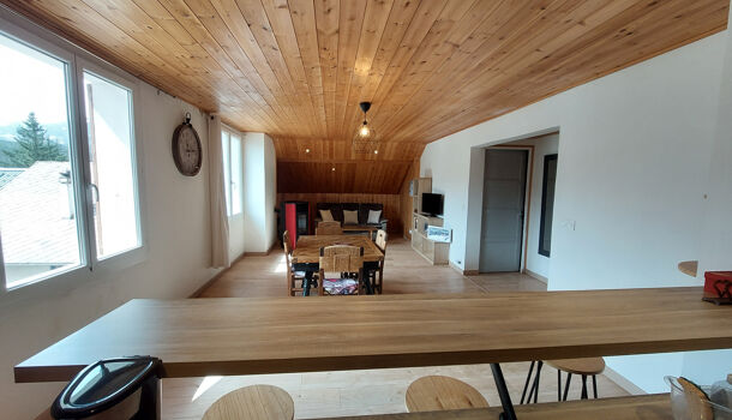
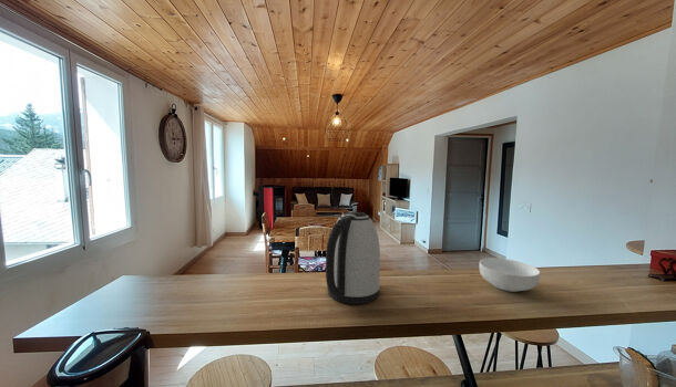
+ kettle [325,210,381,305]
+ cereal bowl [478,257,541,293]
